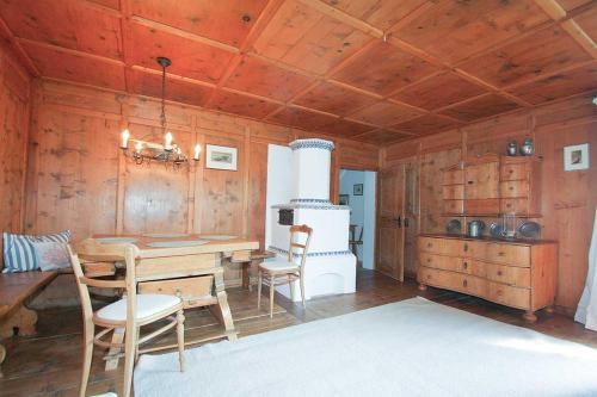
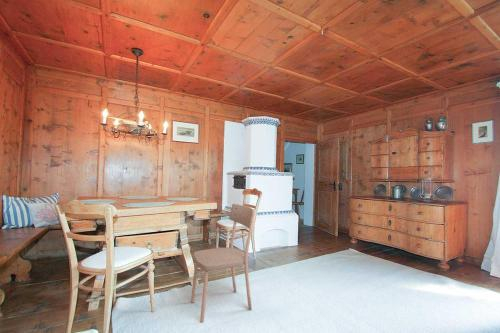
+ dining chair [190,203,258,324]
